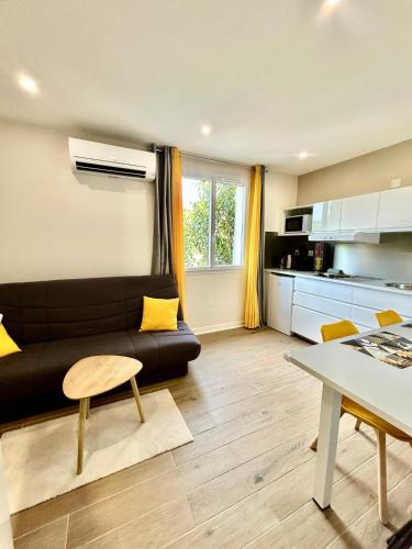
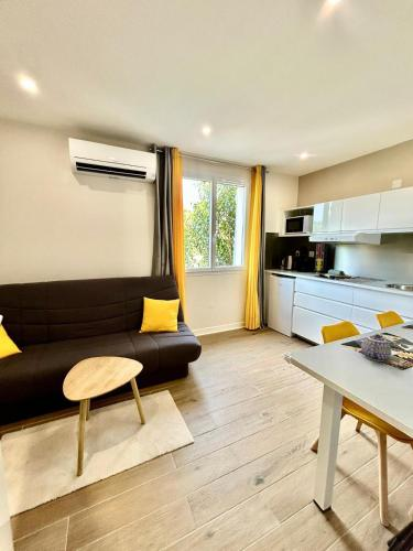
+ teapot [360,333,392,363]
